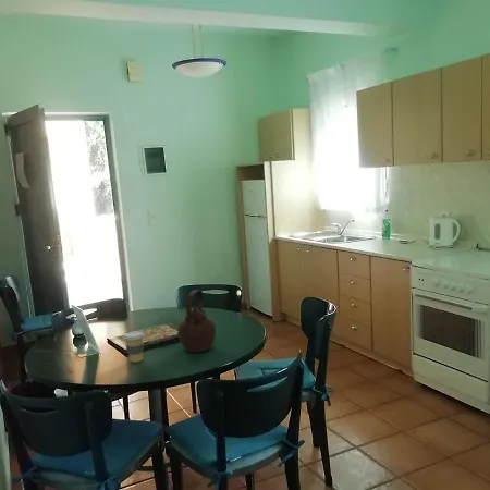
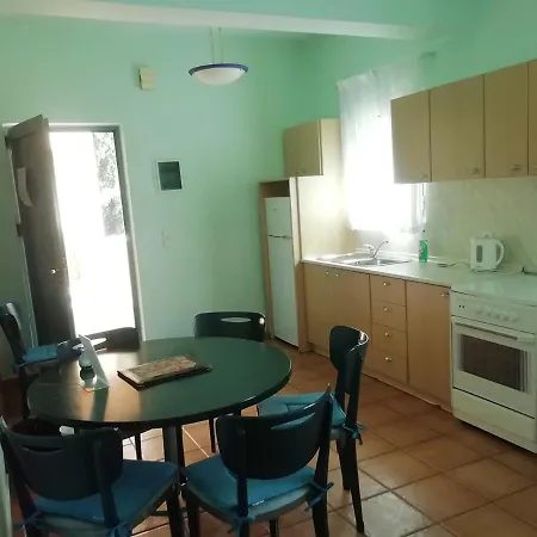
- coffee cup [123,330,146,364]
- teapot [176,289,217,354]
